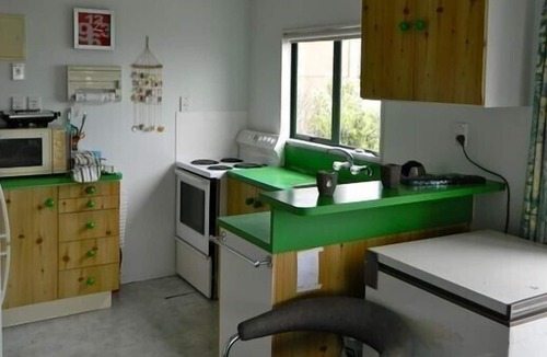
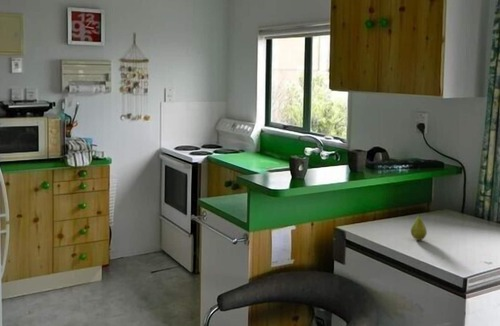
+ fruit [410,212,428,241]
